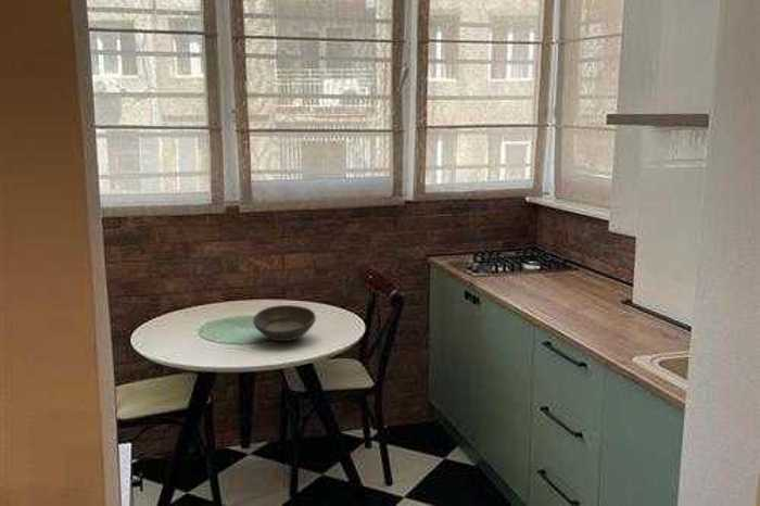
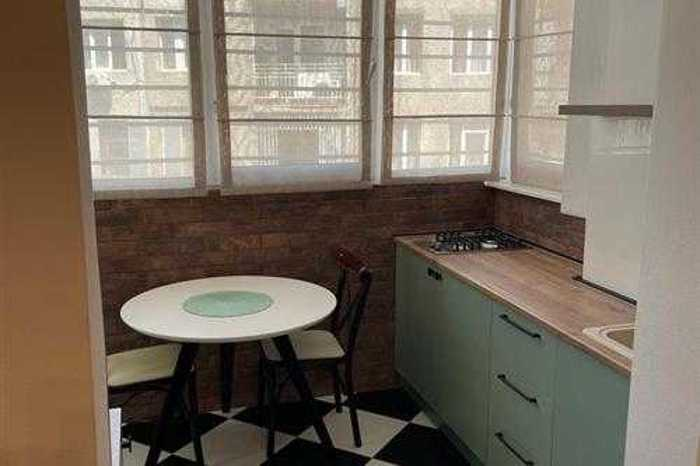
- bowl [252,304,317,342]
